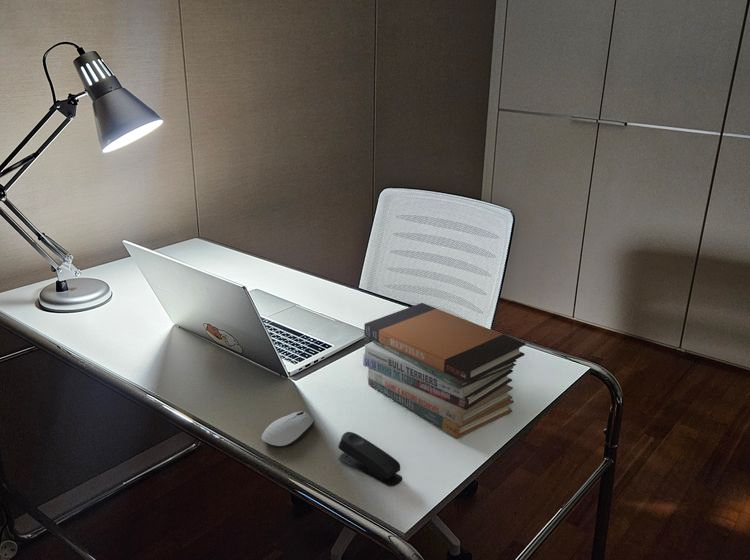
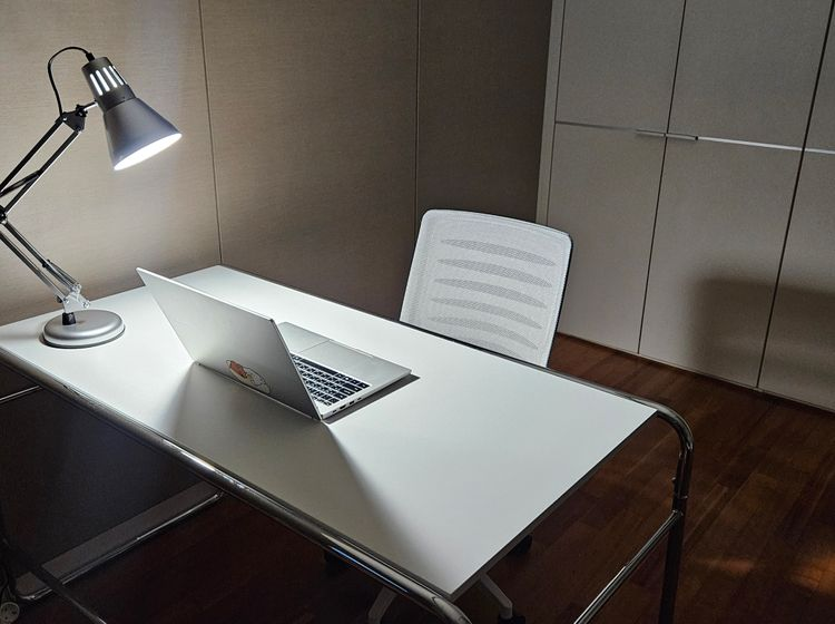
- computer mouse [261,410,315,448]
- stapler [337,431,403,487]
- book stack [362,302,527,439]
